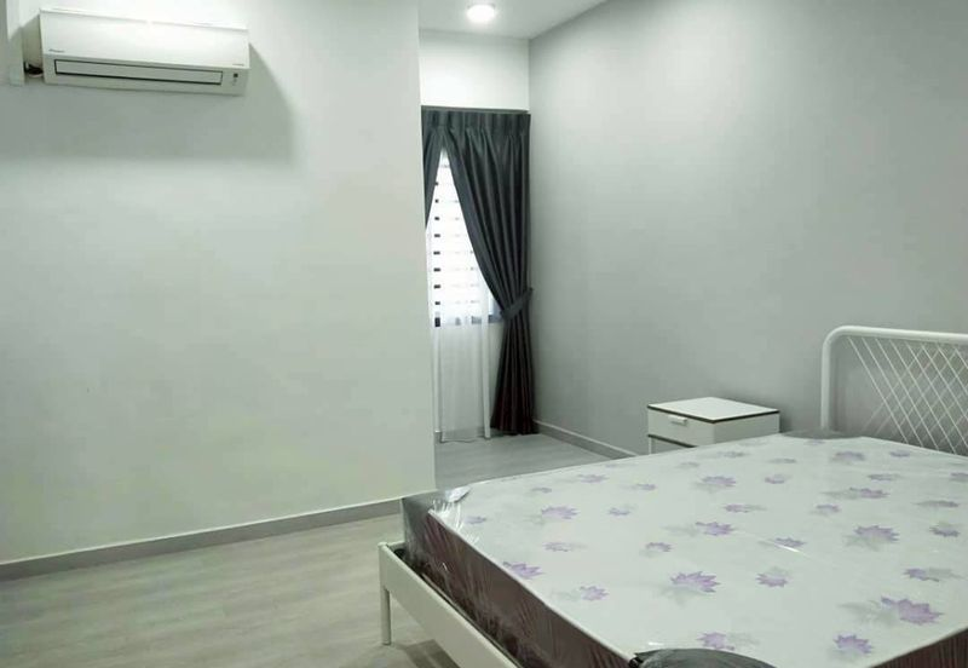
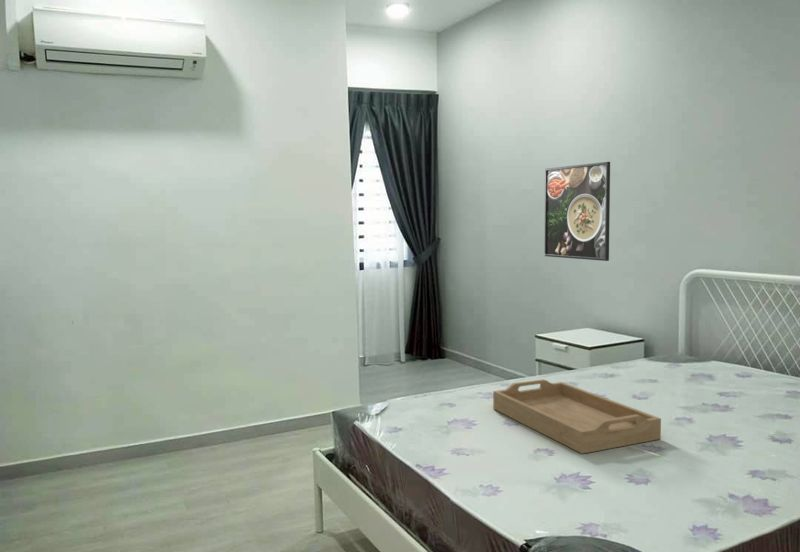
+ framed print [544,161,611,262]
+ serving tray [492,378,662,455]
